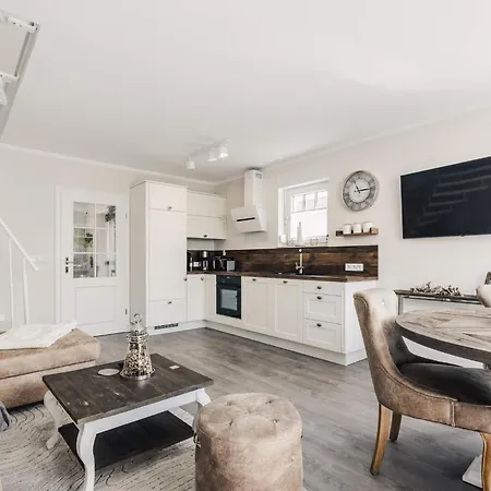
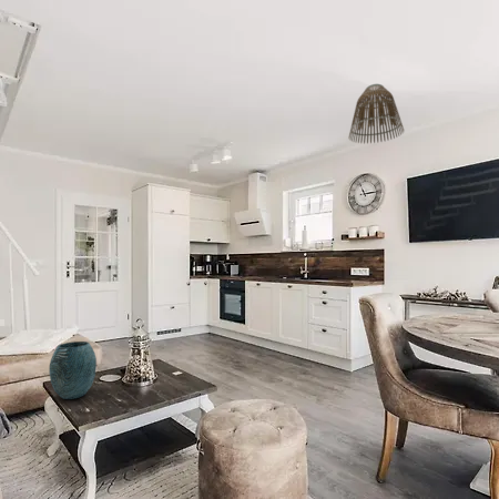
+ lamp shade [348,83,406,145]
+ vase [48,340,98,400]
